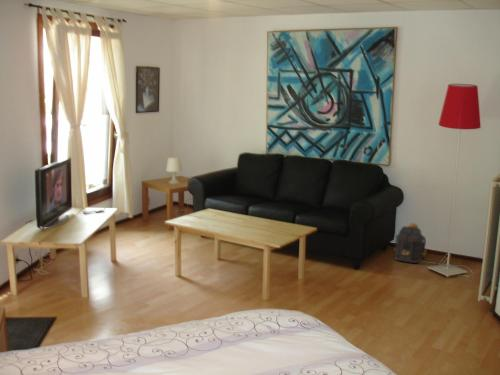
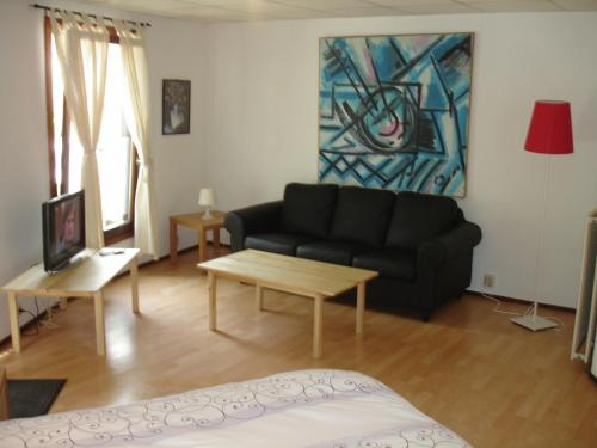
- backpack [393,222,428,264]
